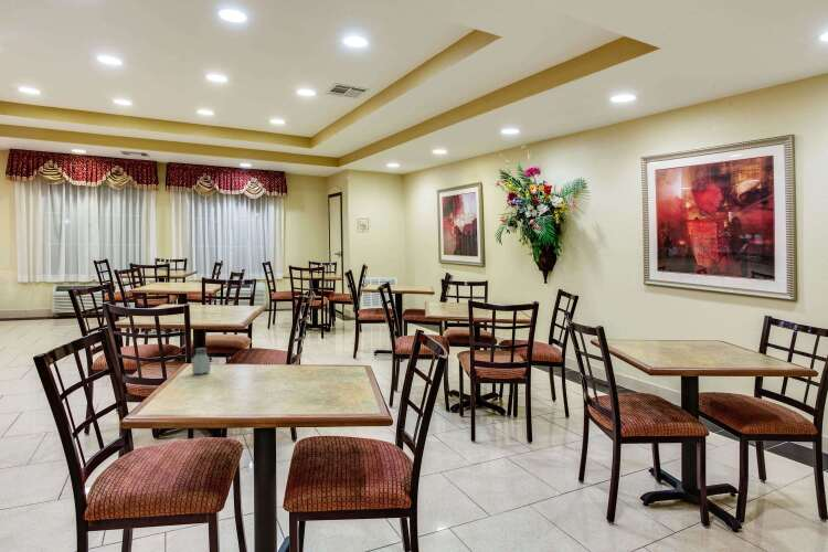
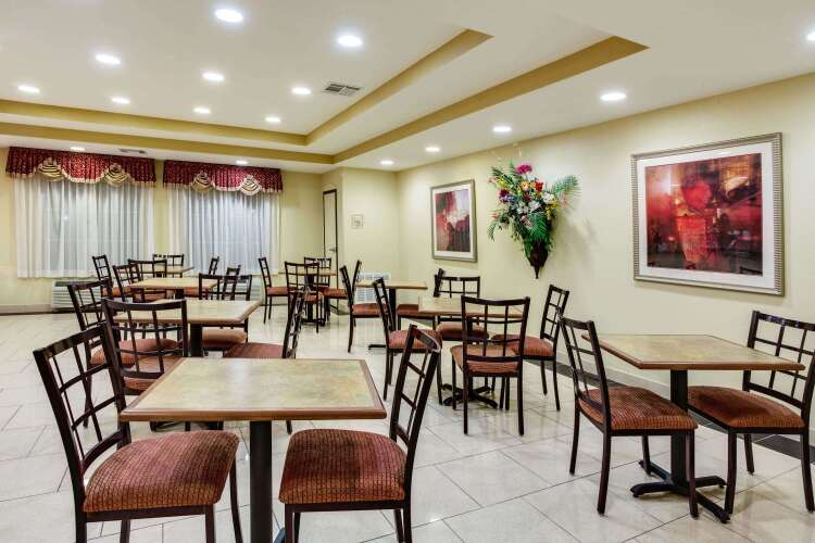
- saltshaker [191,347,211,375]
